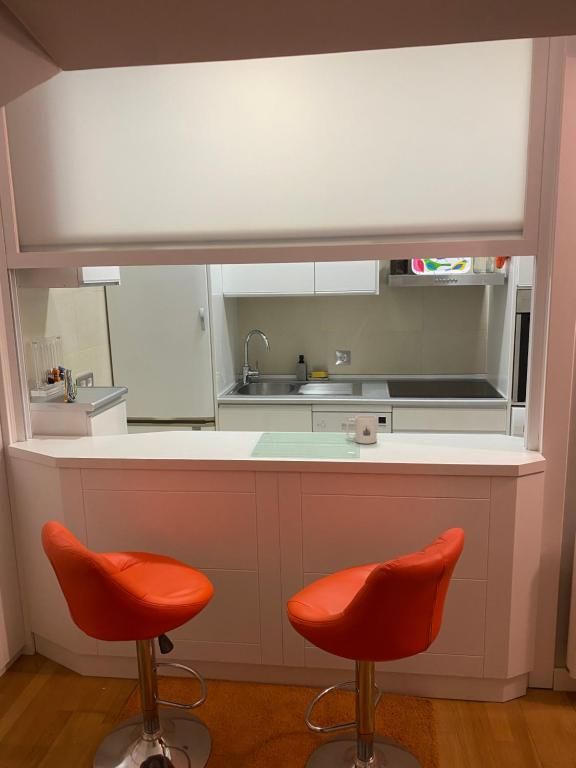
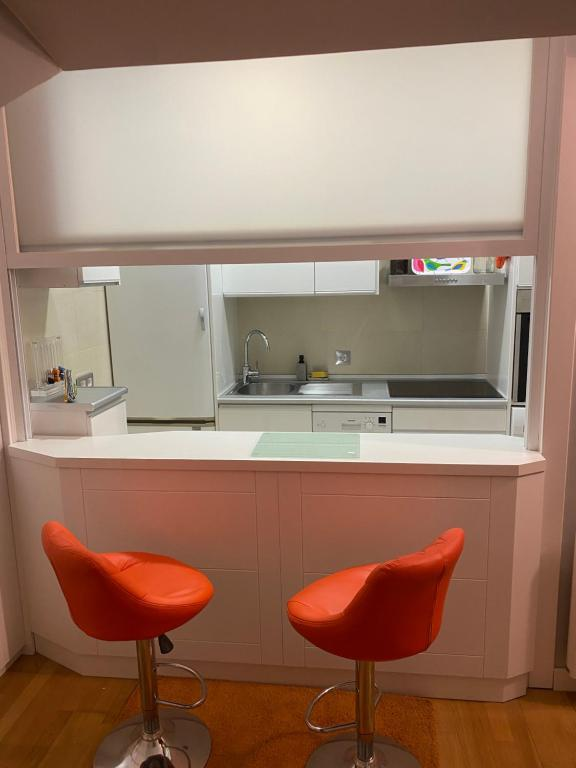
- mug [345,414,378,445]
